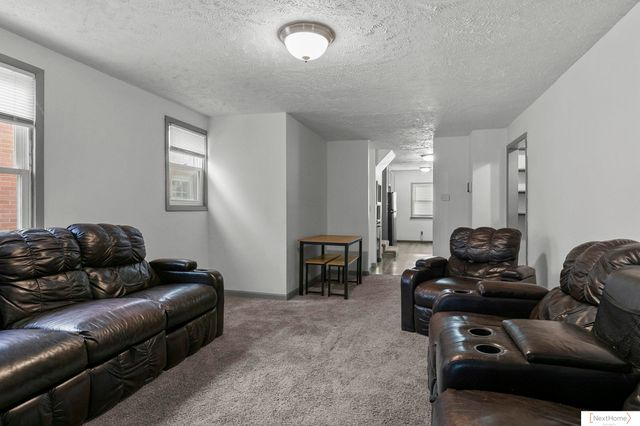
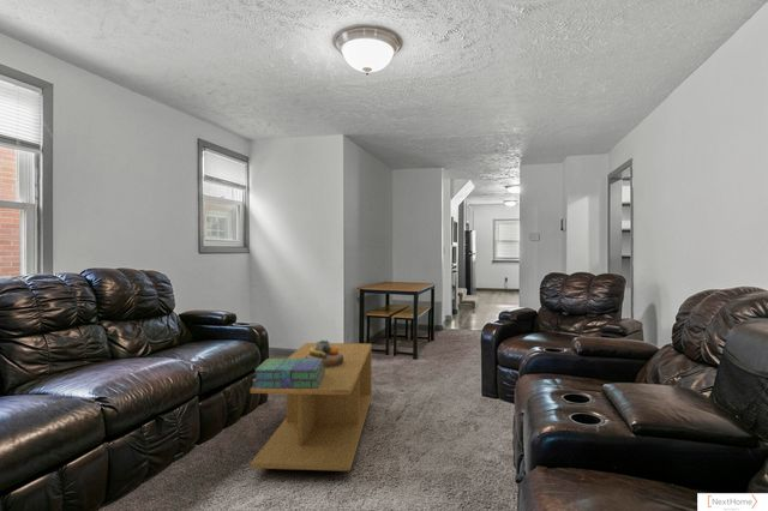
+ decorative bowl [305,338,343,368]
+ stack of books [251,357,325,389]
+ coffee table [250,342,373,473]
